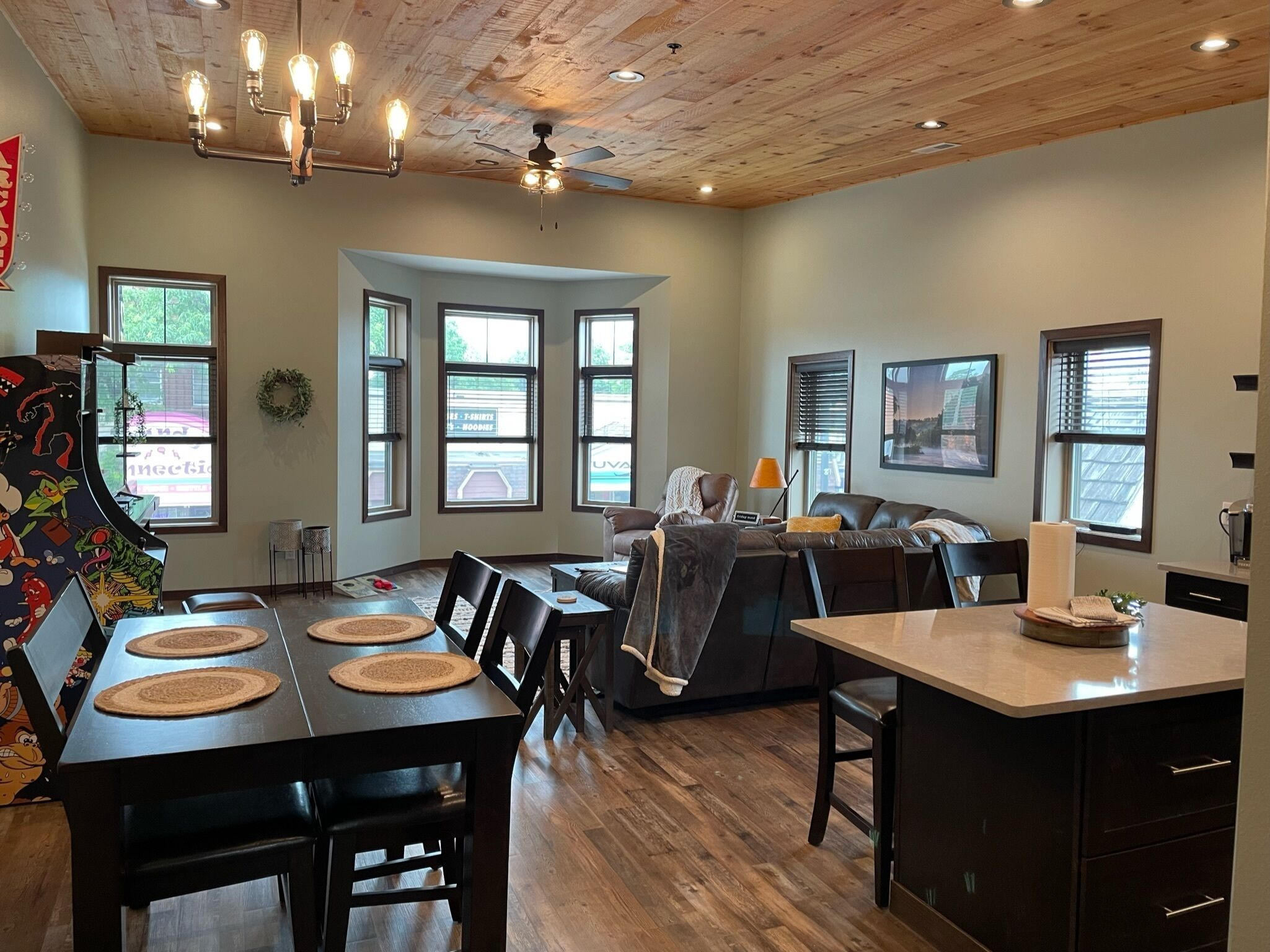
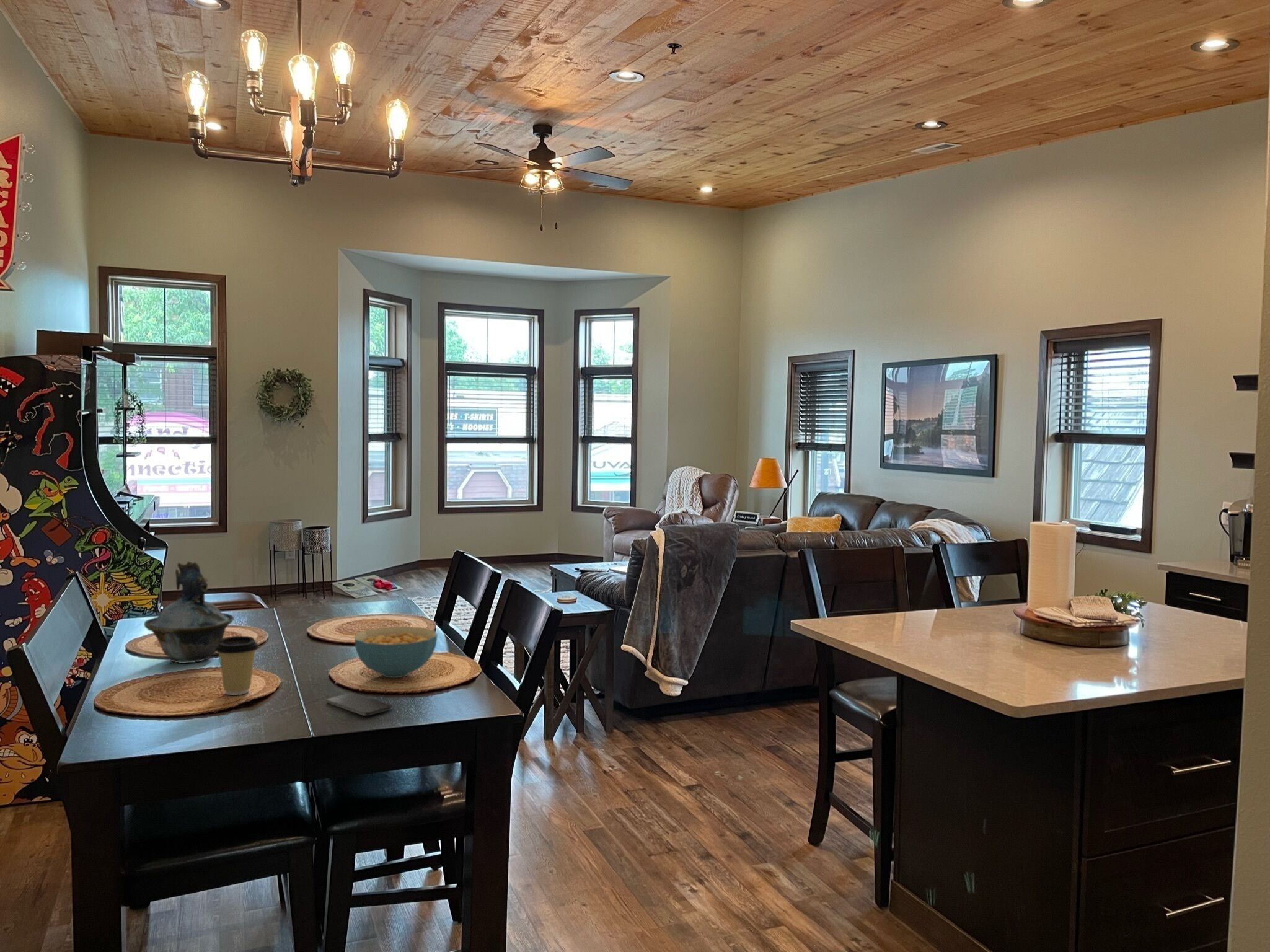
+ coffee cup [215,635,259,696]
+ cereal bowl [354,626,438,679]
+ smartphone [327,692,392,716]
+ ceramic bowl [143,561,235,664]
